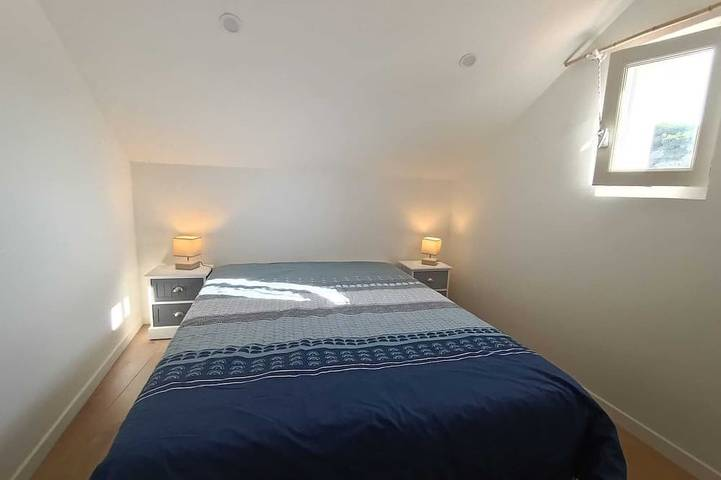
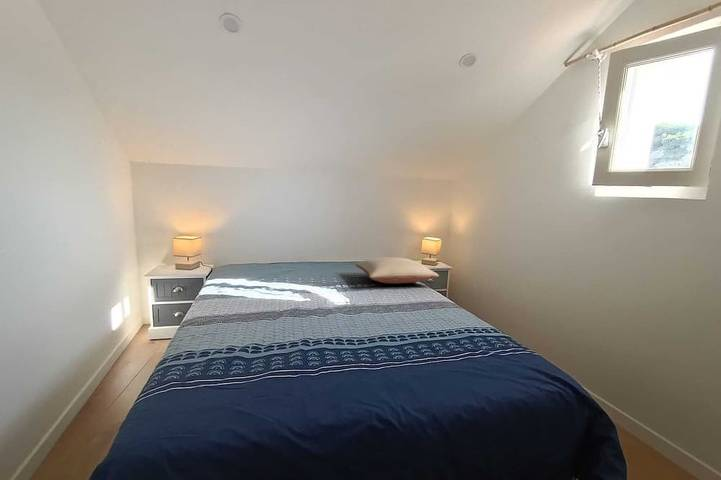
+ pillow [354,256,440,285]
